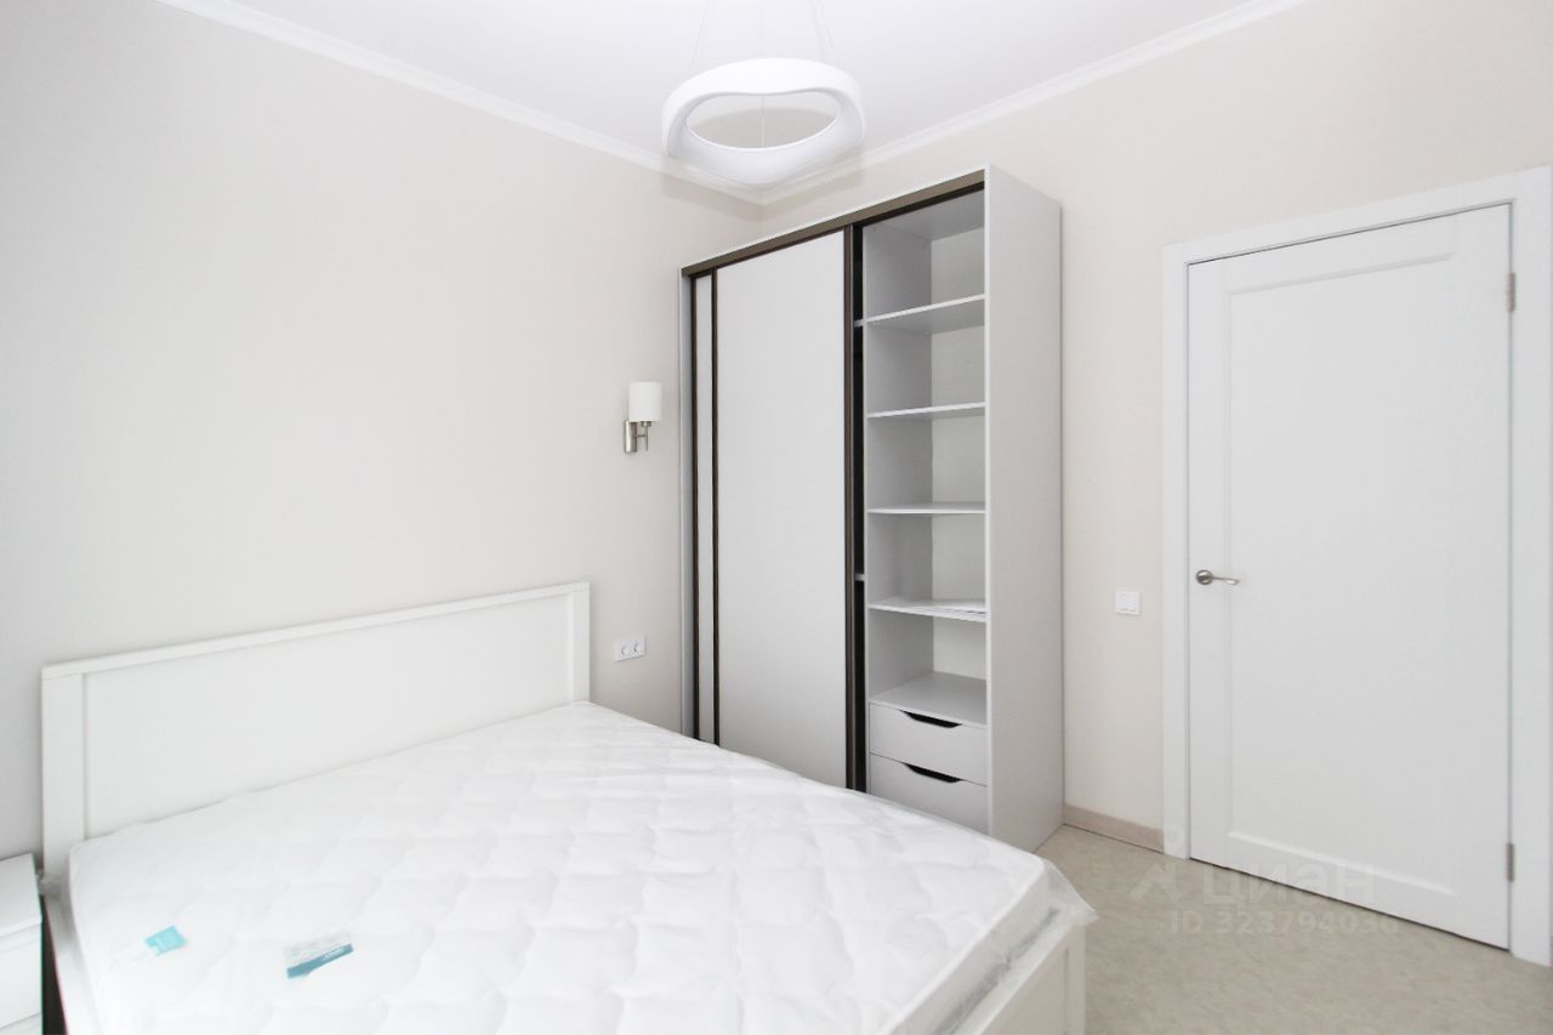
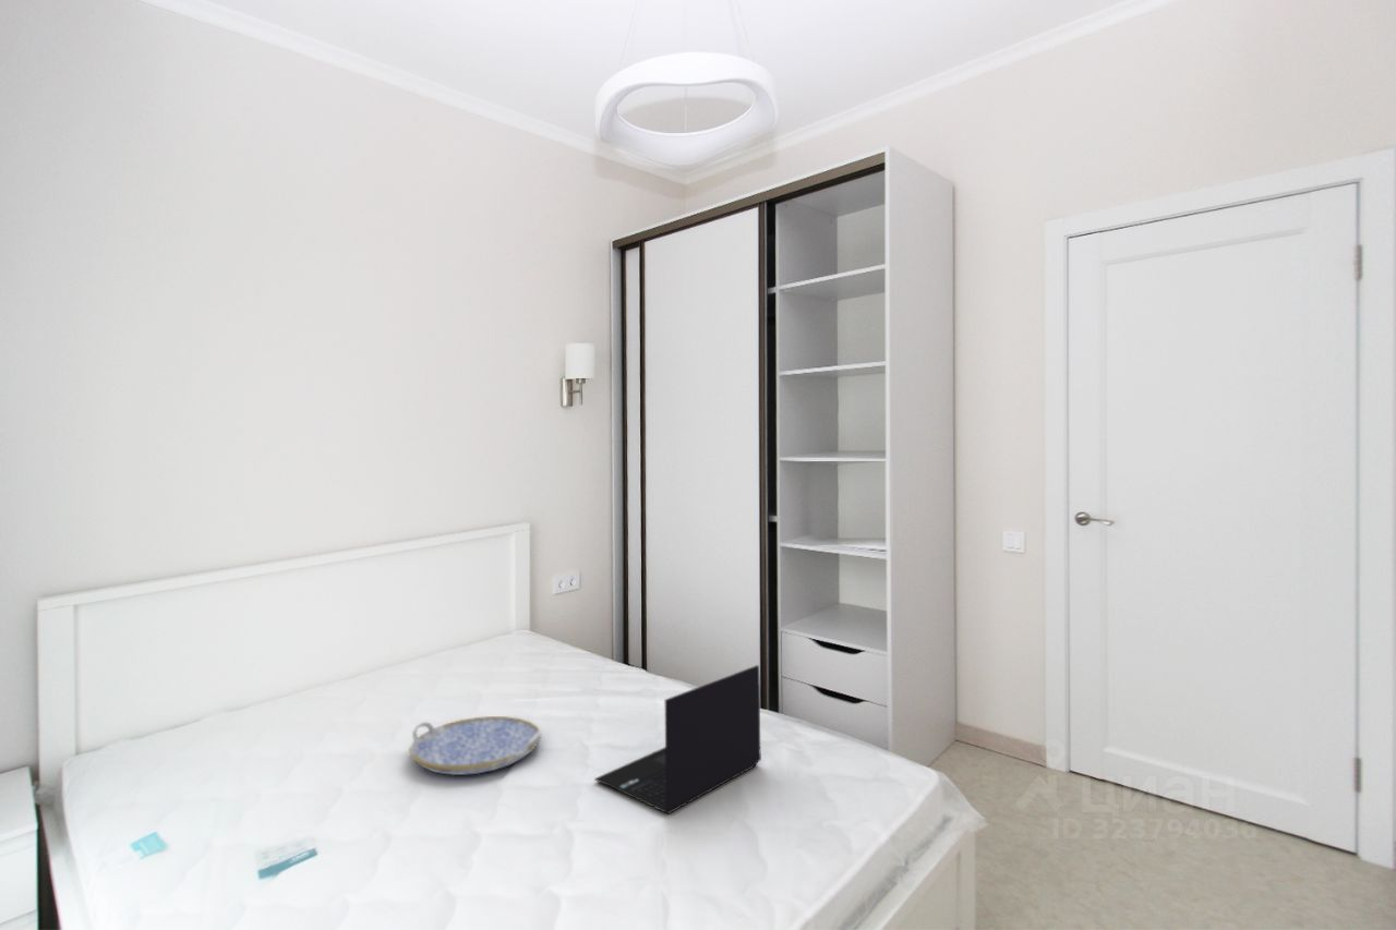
+ laptop [593,664,762,816]
+ serving tray [409,715,543,776]
